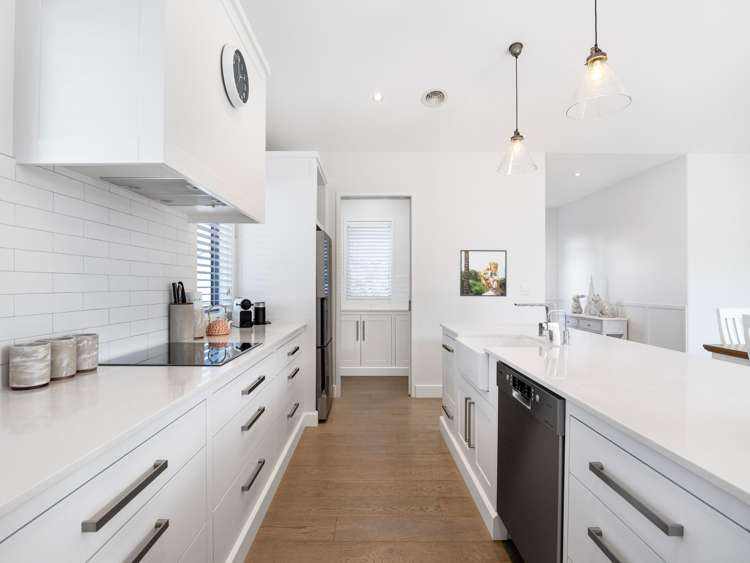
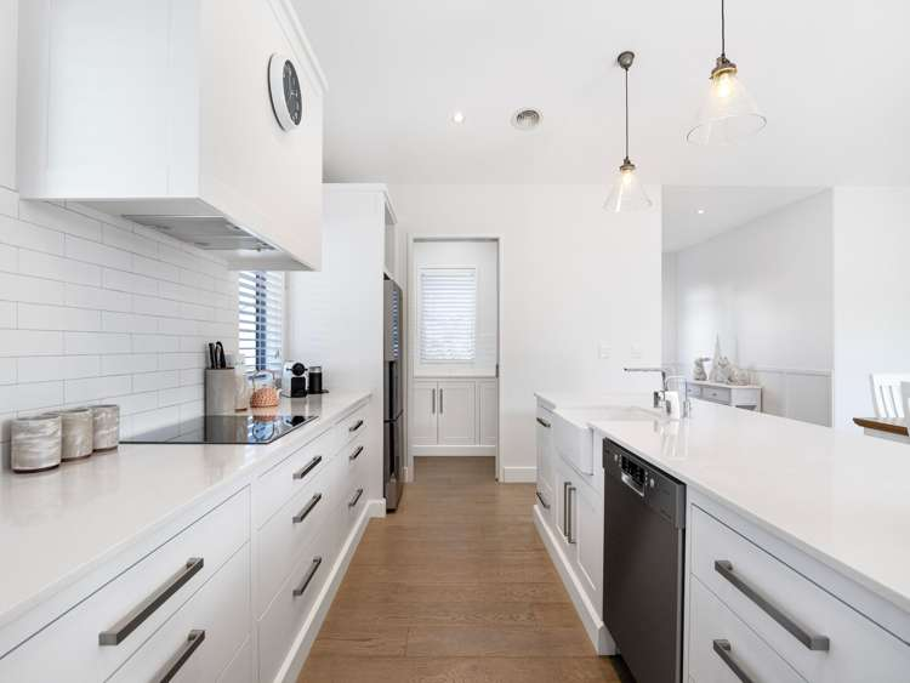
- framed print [459,249,508,298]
